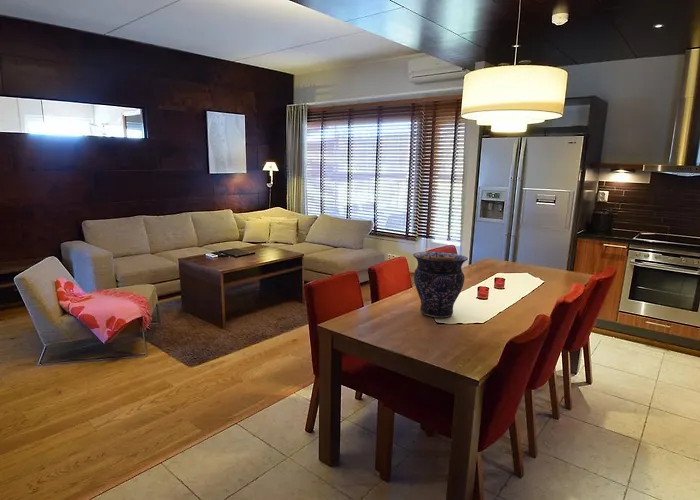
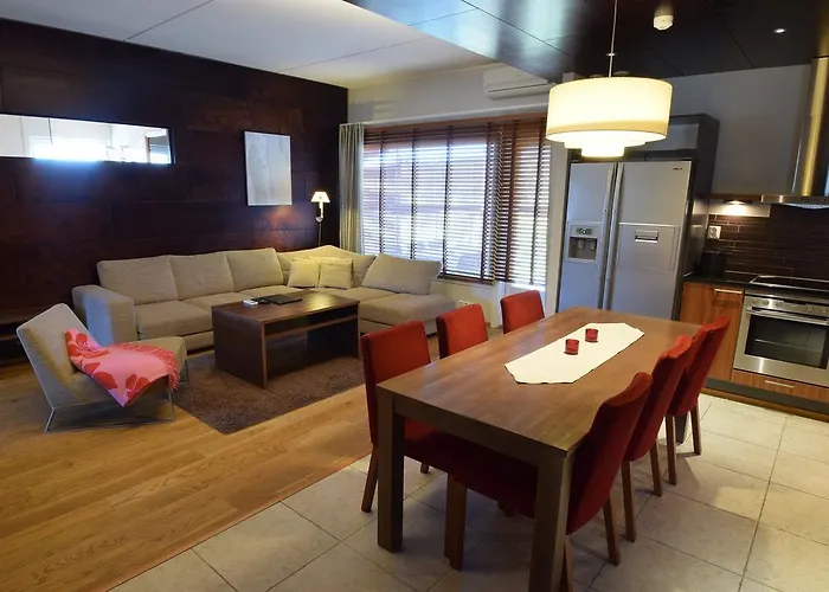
- vase [412,251,469,318]
